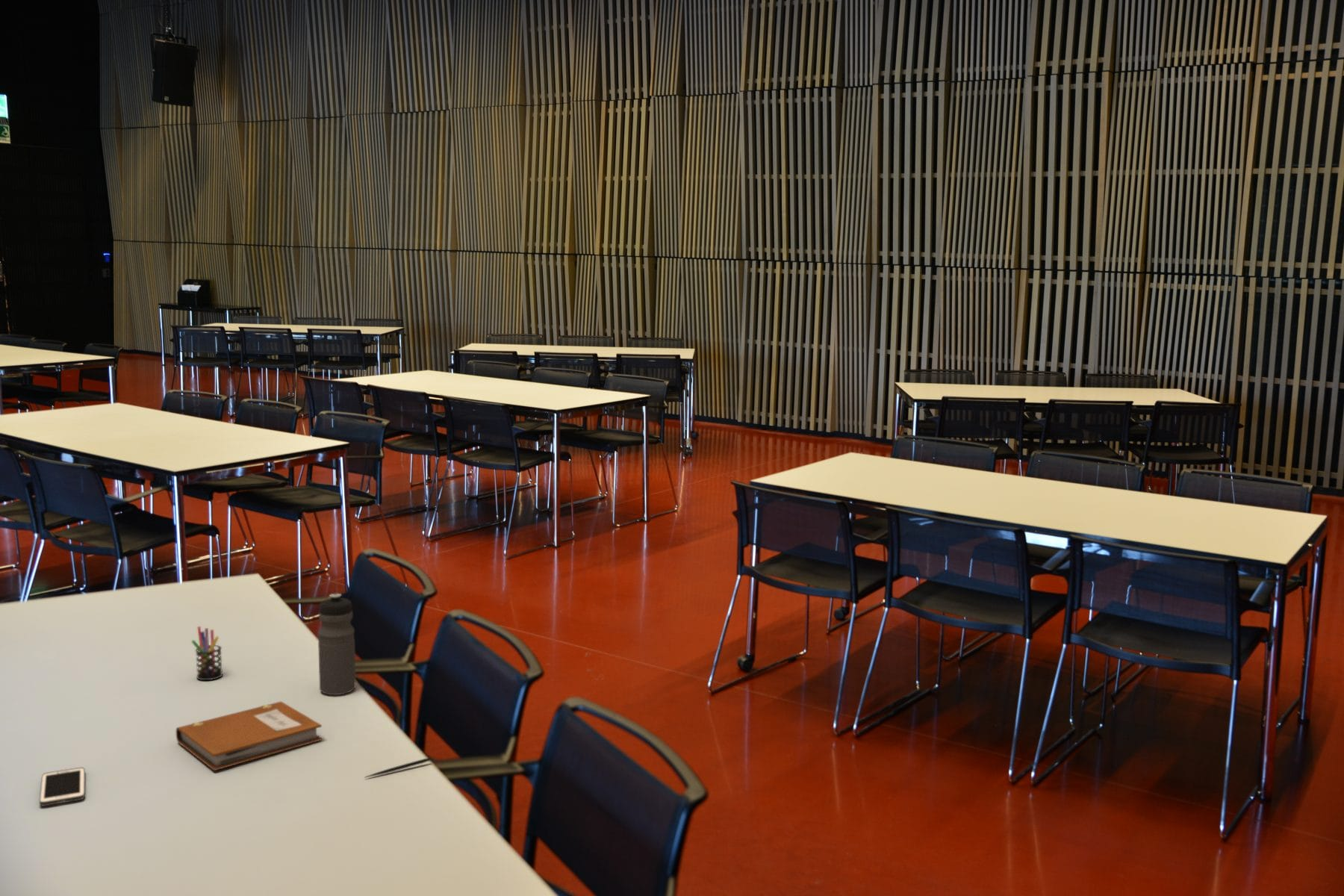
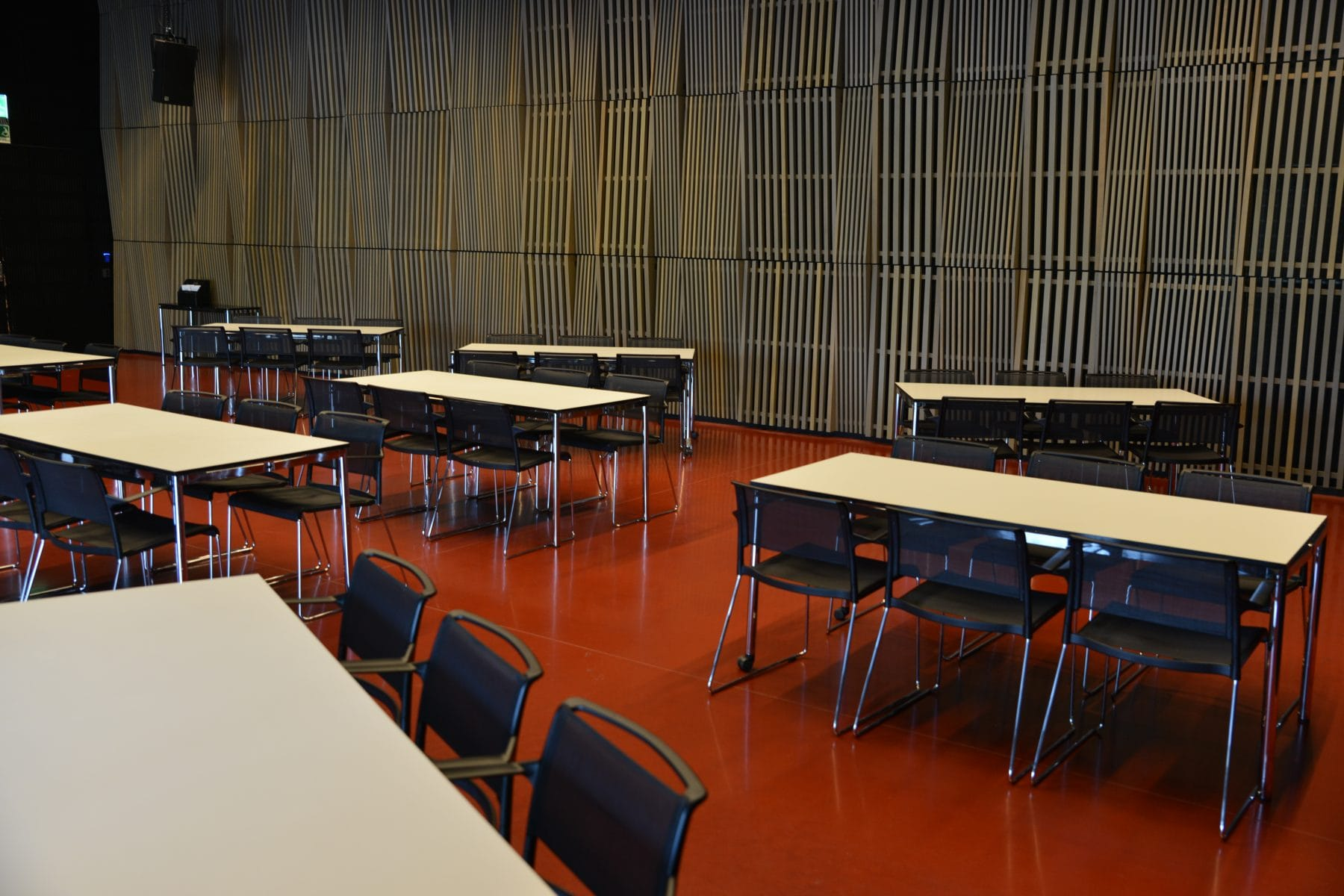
- cell phone [39,767,86,807]
- pen holder [190,626,223,681]
- water bottle [317,593,357,696]
- notebook [175,701,323,771]
- pen [364,757,432,778]
